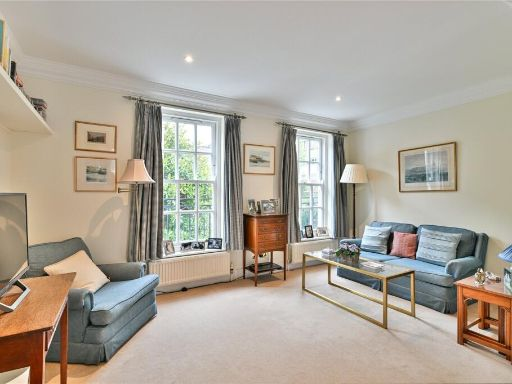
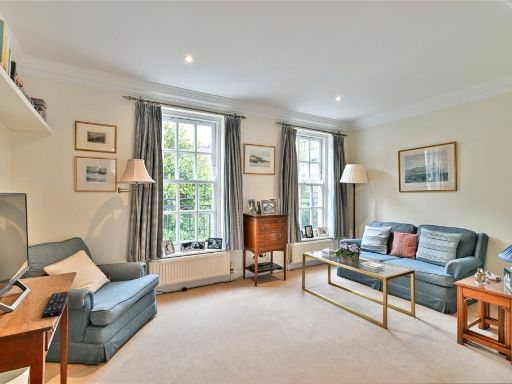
+ remote control [41,290,69,319]
